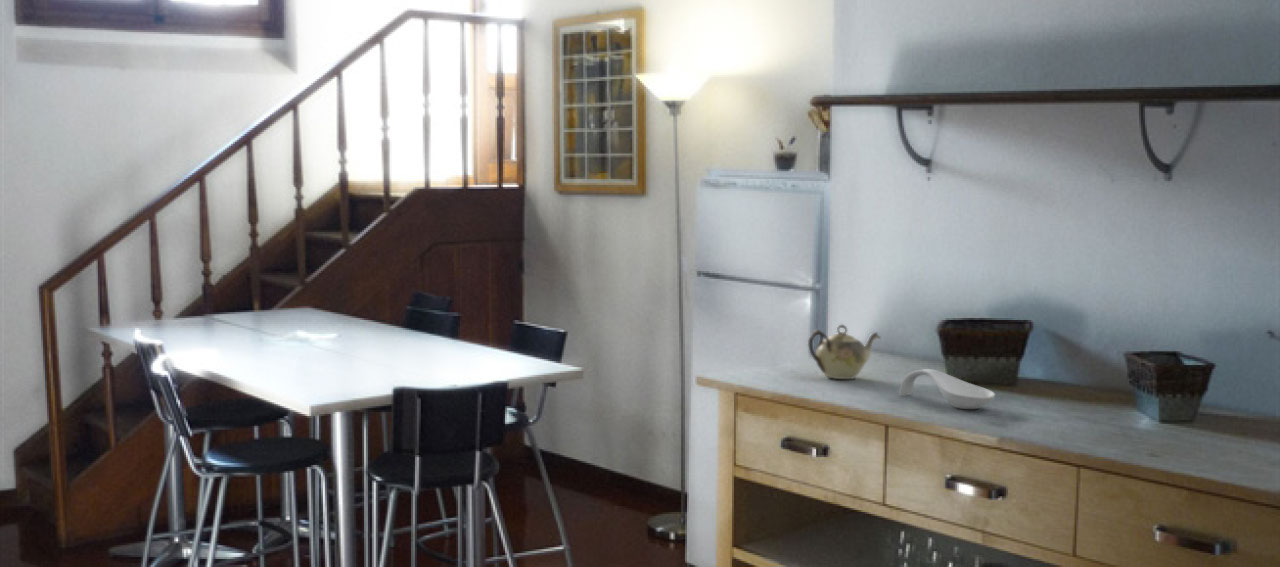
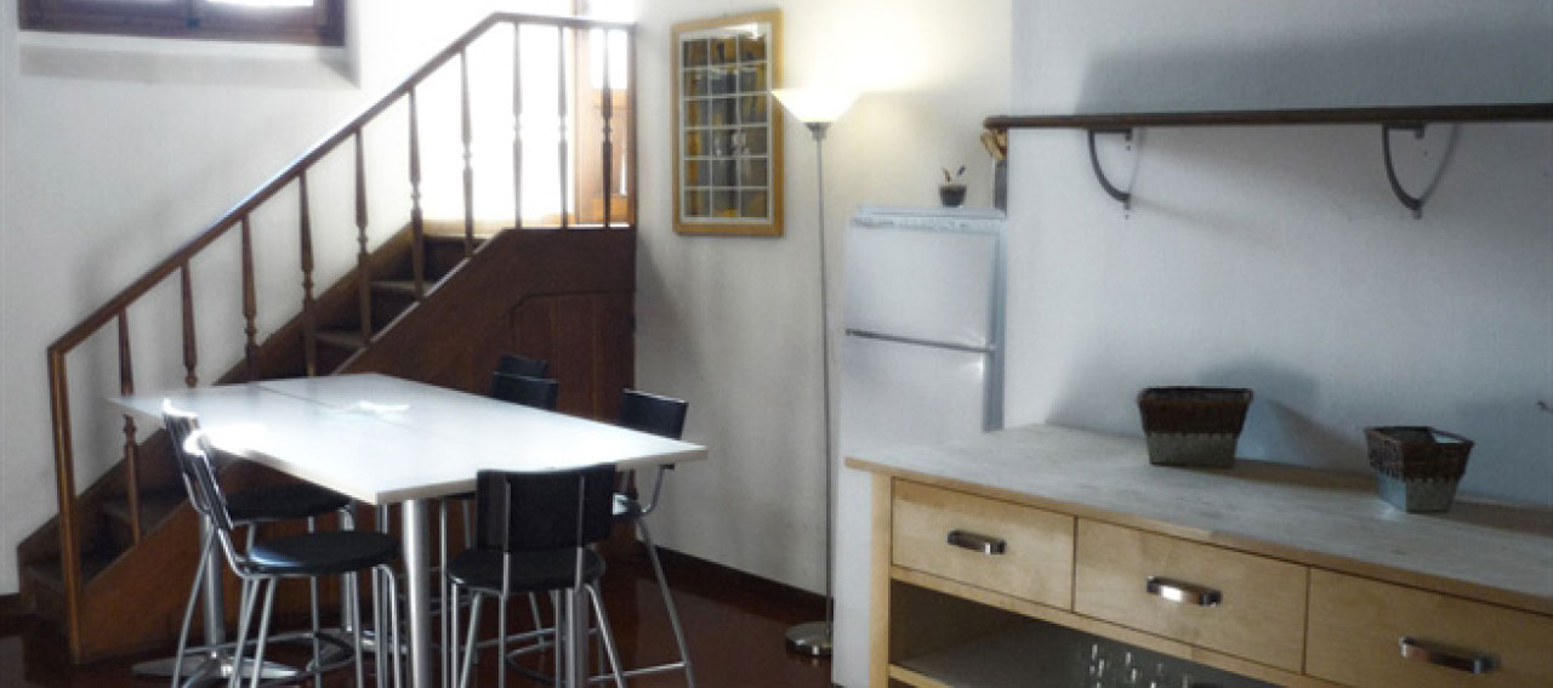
- teapot [807,324,882,380]
- spoon rest [898,368,996,410]
